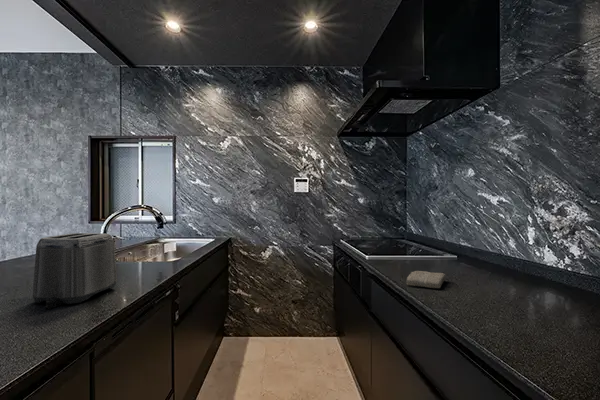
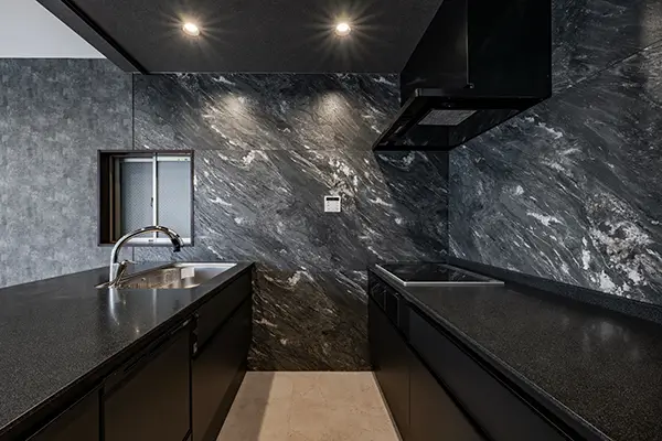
- washcloth [405,270,446,289]
- toaster [32,232,118,310]
